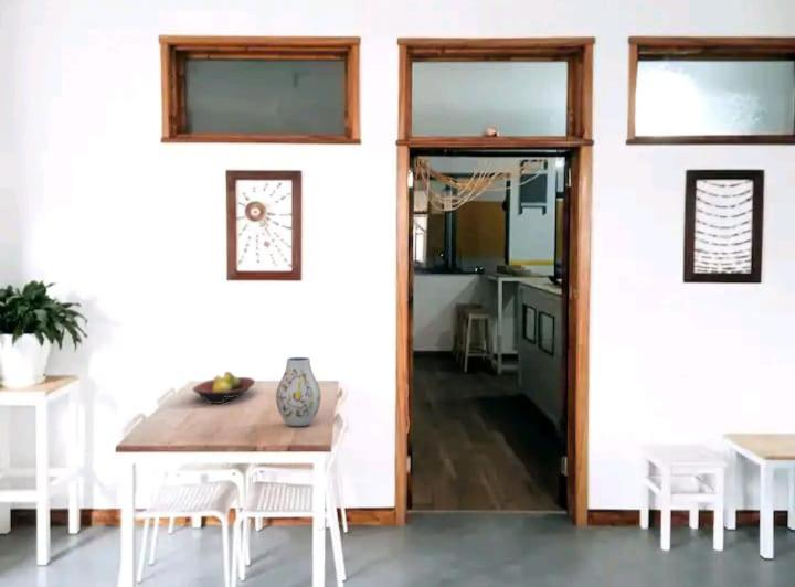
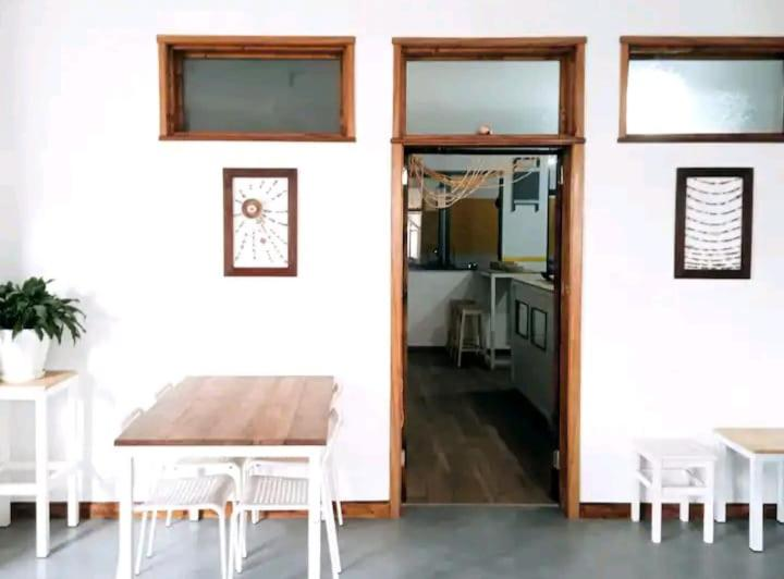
- vase [275,356,322,427]
- fruit bowl [192,371,256,405]
